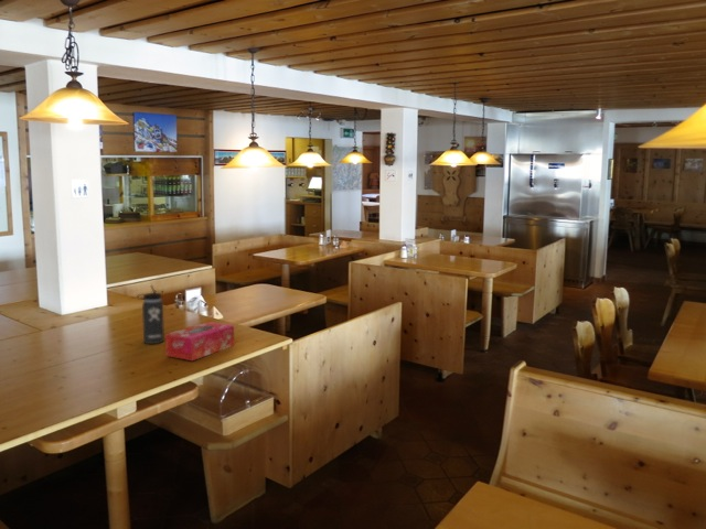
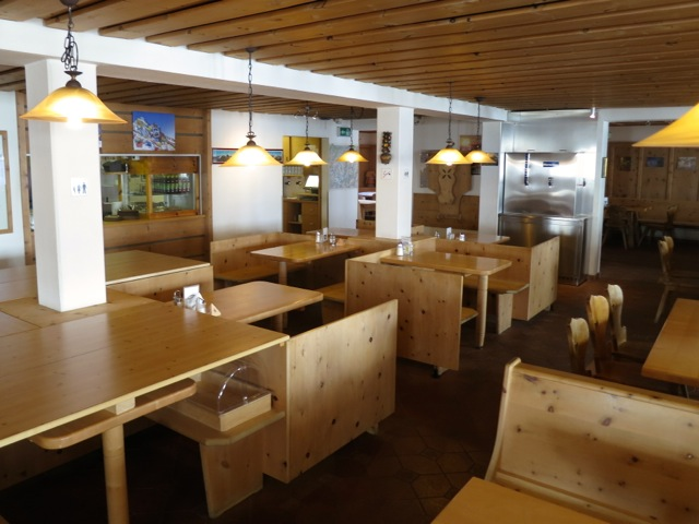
- tissue box [164,321,235,361]
- thermos bottle [137,284,165,345]
